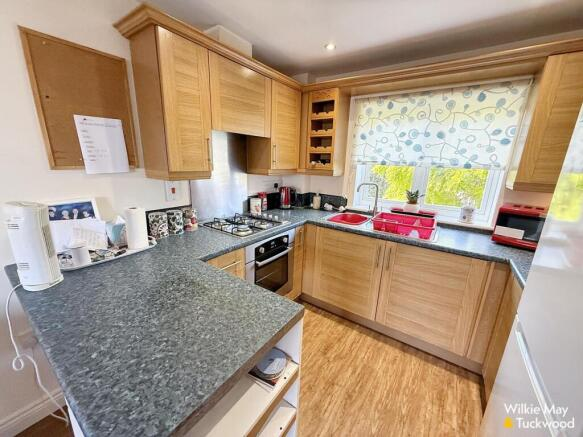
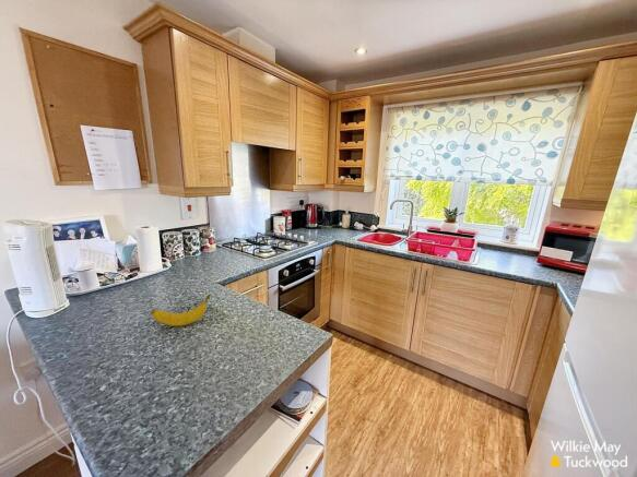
+ banana [150,294,211,327]
